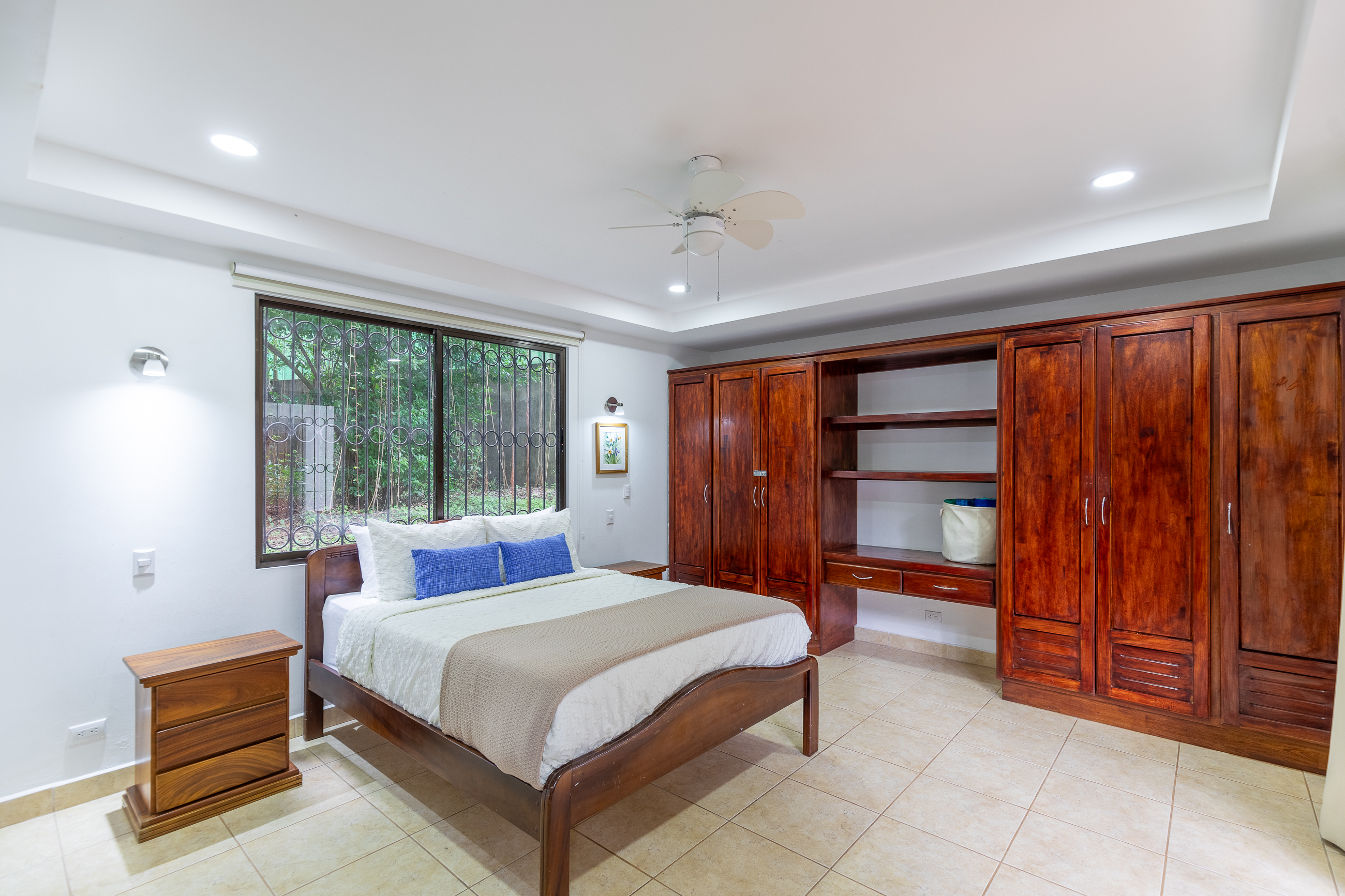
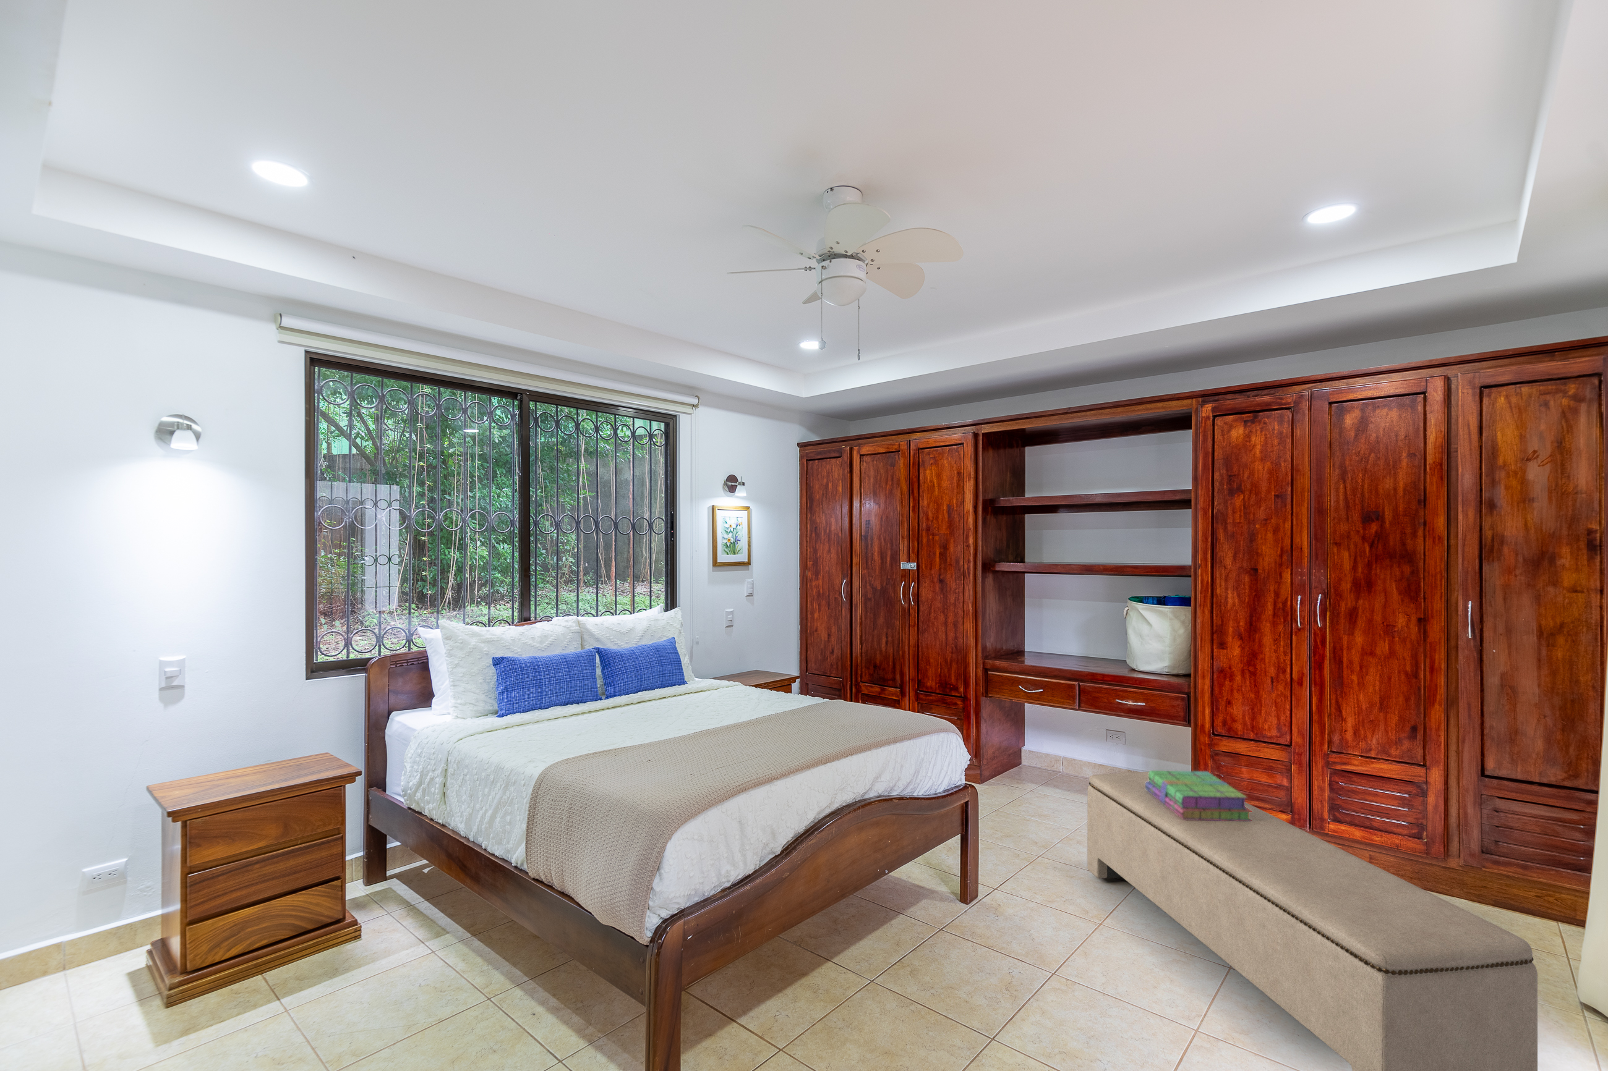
+ bench [1087,771,1539,1071]
+ stack of books [1145,770,1252,821]
